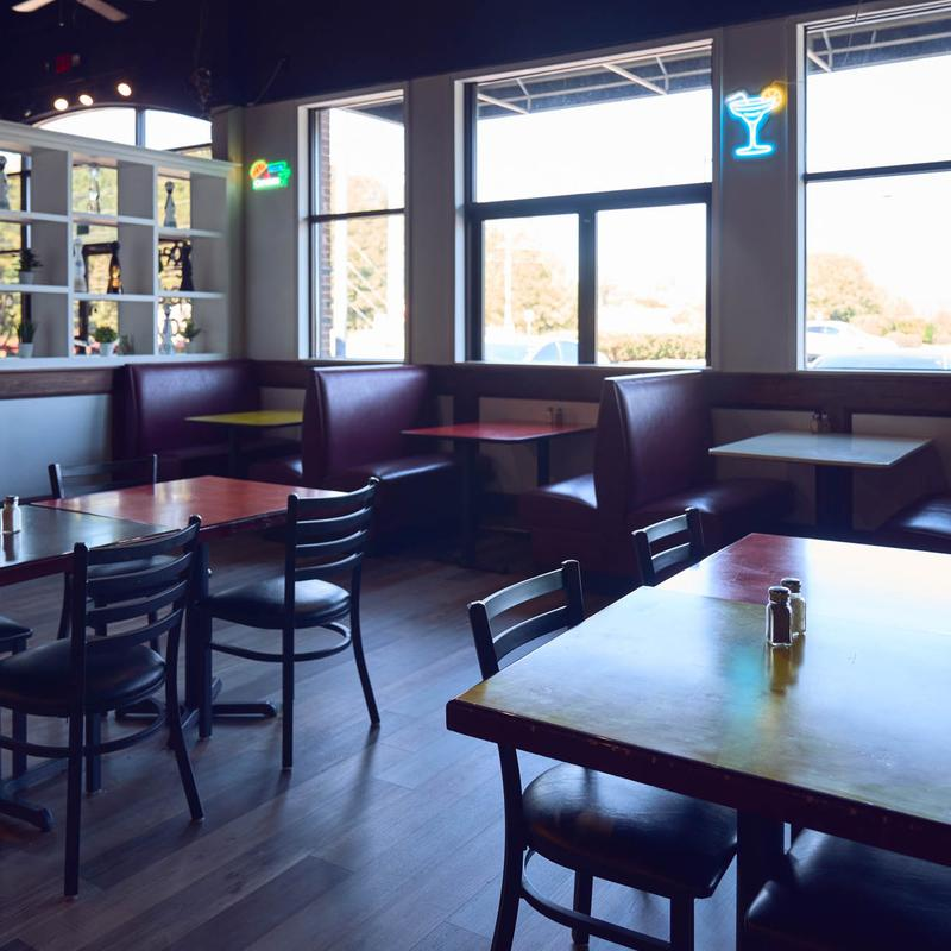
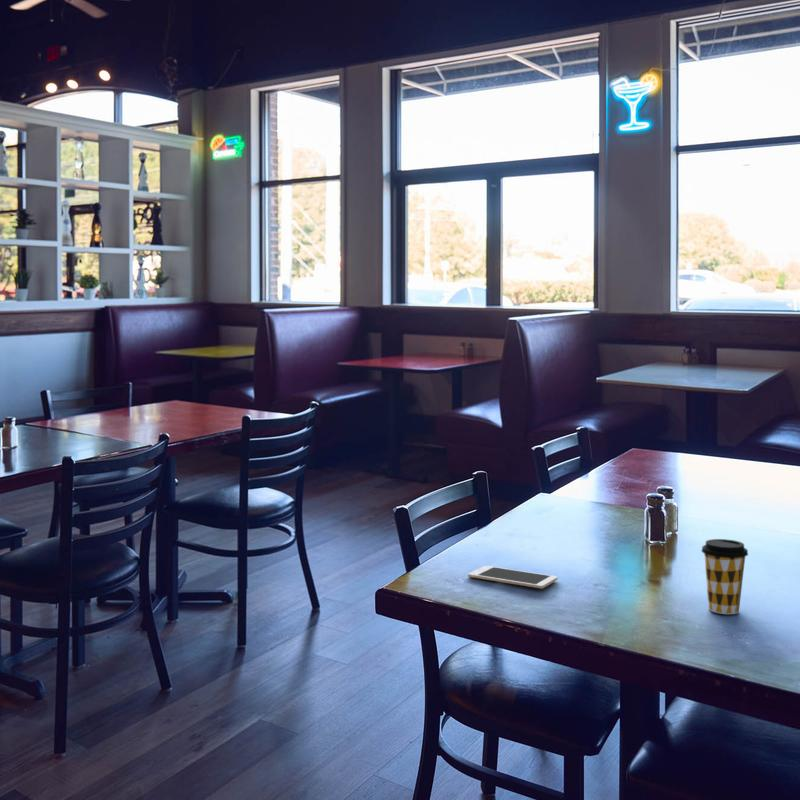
+ cell phone [467,565,559,590]
+ coffee cup [700,538,749,615]
